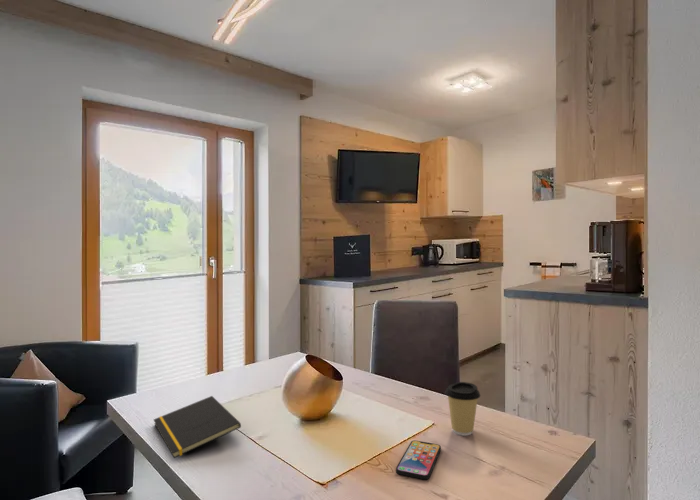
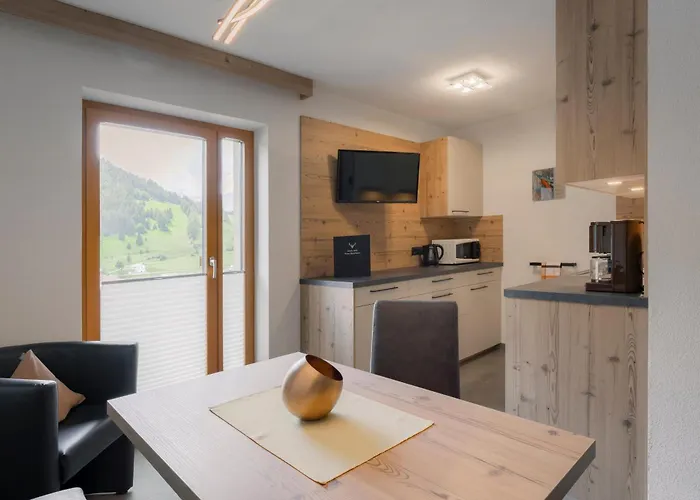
- smartphone [395,439,442,480]
- coffee cup [444,381,481,437]
- notepad [153,395,242,459]
